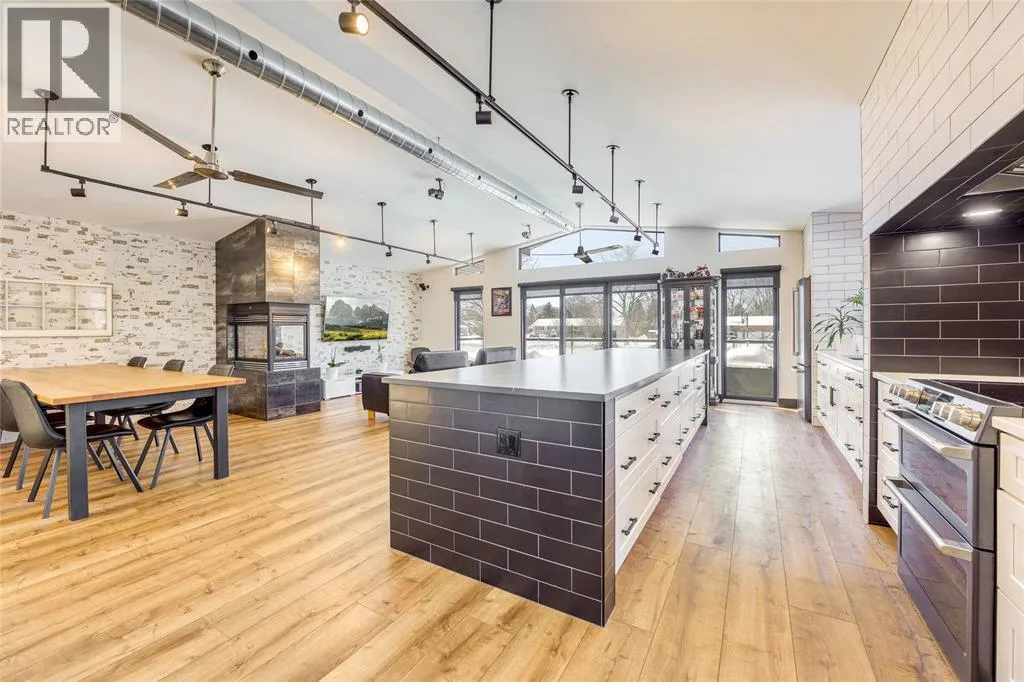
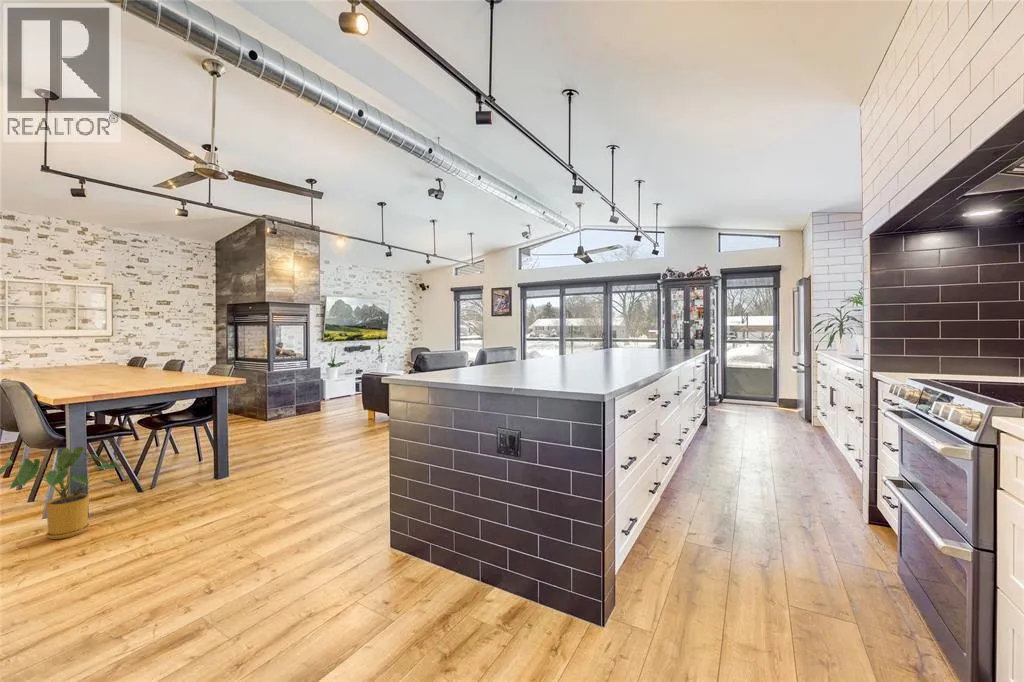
+ house plant [0,446,122,540]
